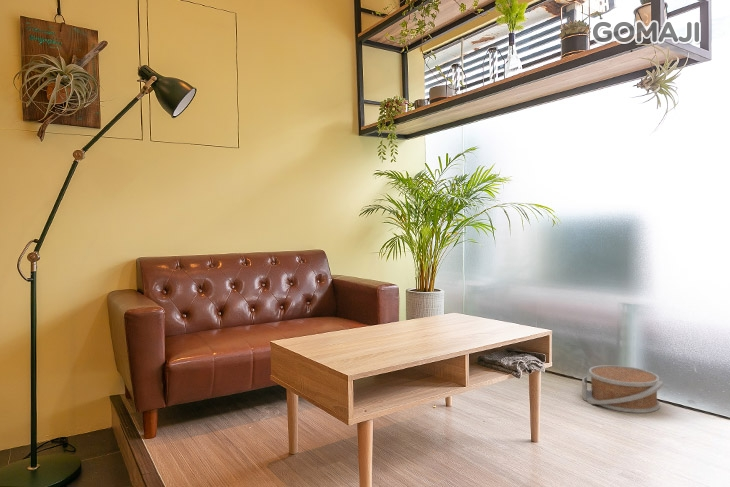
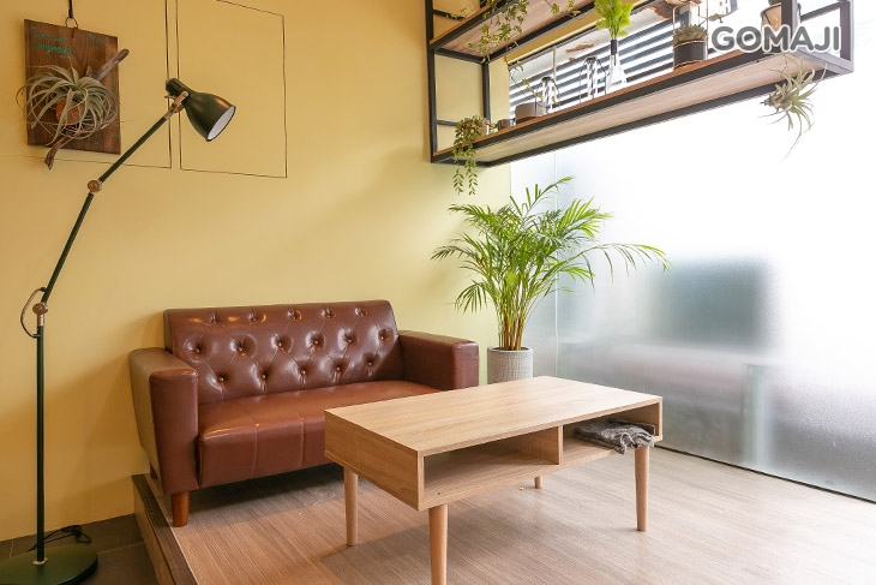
- basket [581,364,664,414]
